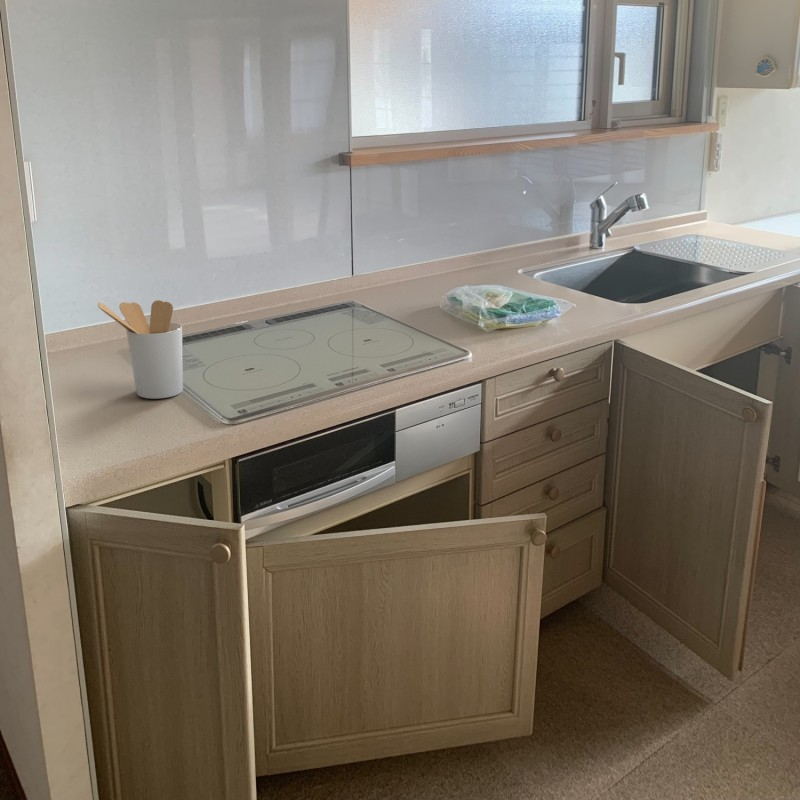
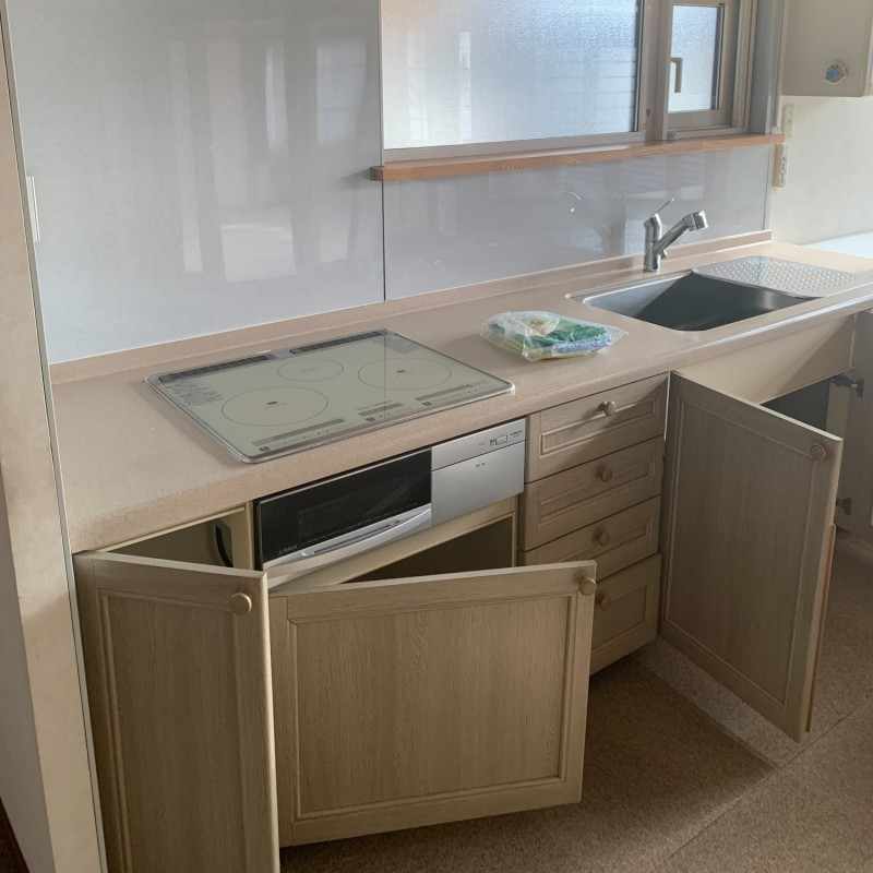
- utensil holder [97,299,184,400]
